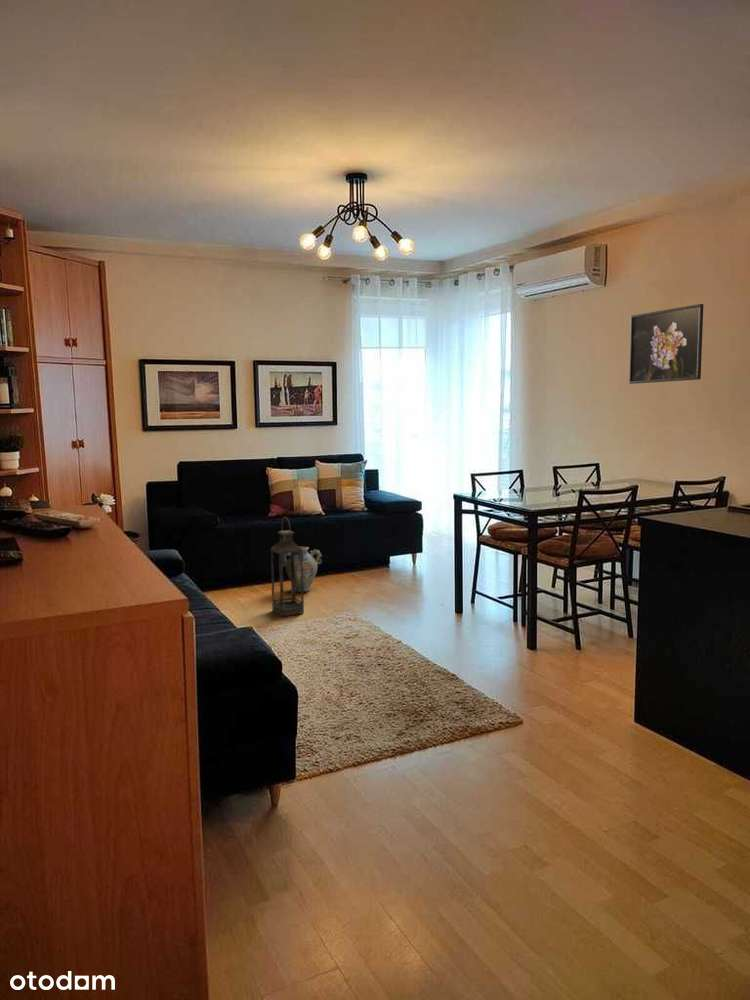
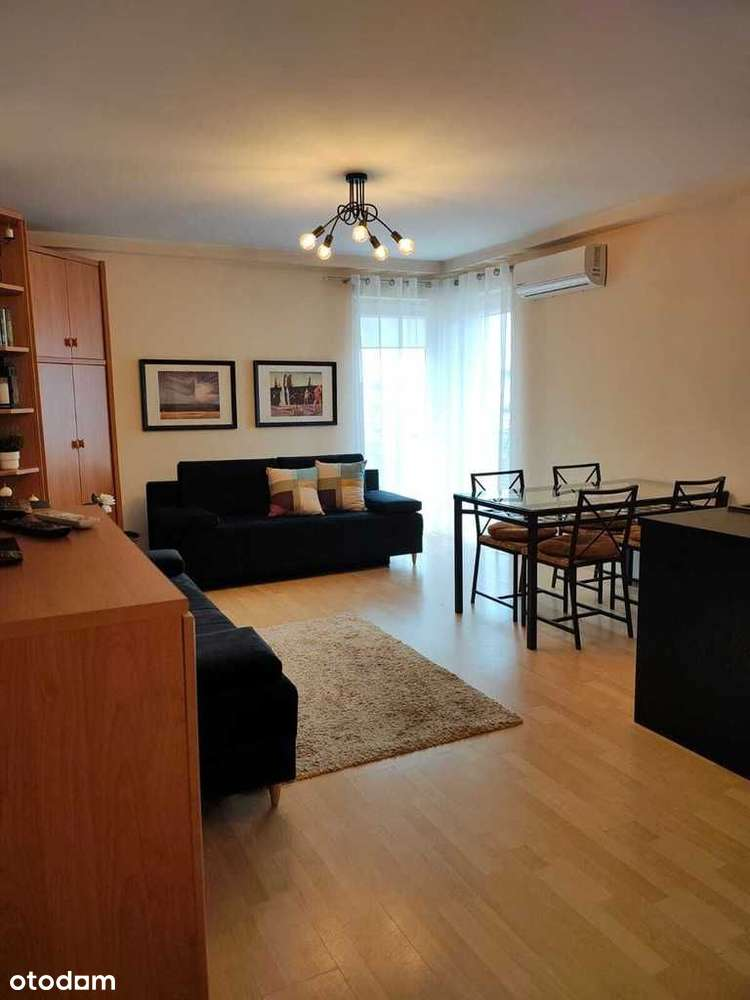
- ceramic jug [282,546,323,593]
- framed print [628,303,704,385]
- lantern [270,516,305,617]
